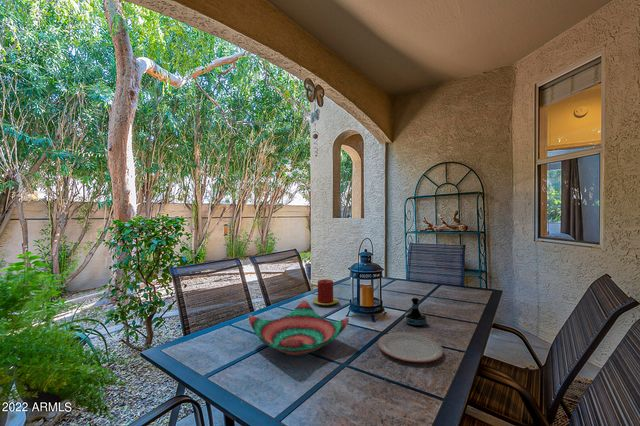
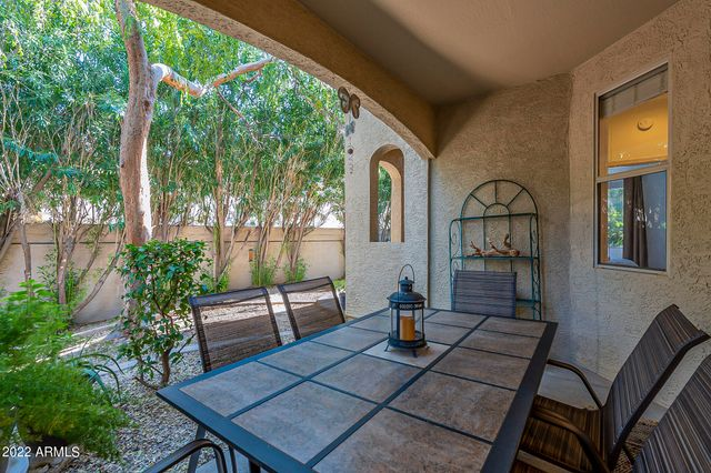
- decorative bowl [248,300,350,357]
- candle [312,278,339,306]
- plate [377,331,444,363]
- tequila bottle [404,297,427,328]
